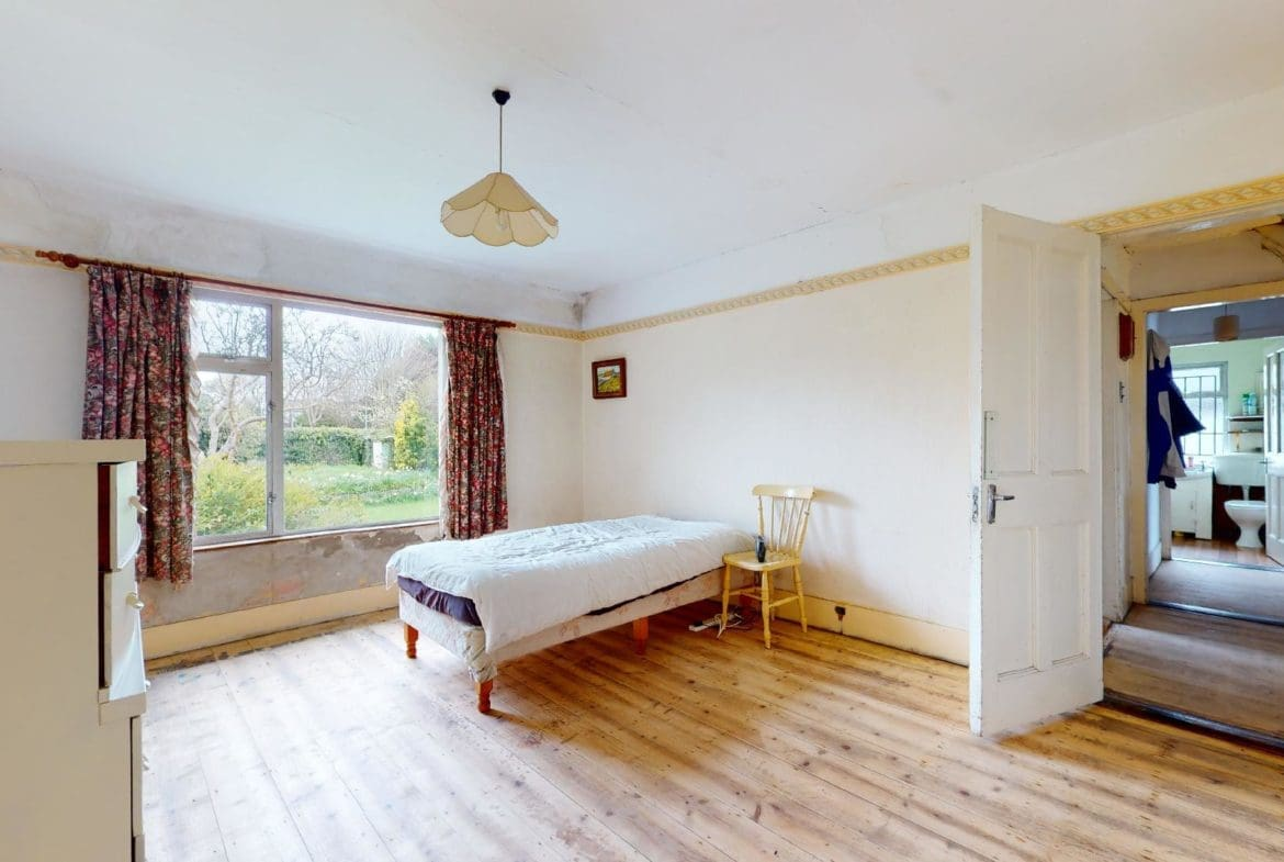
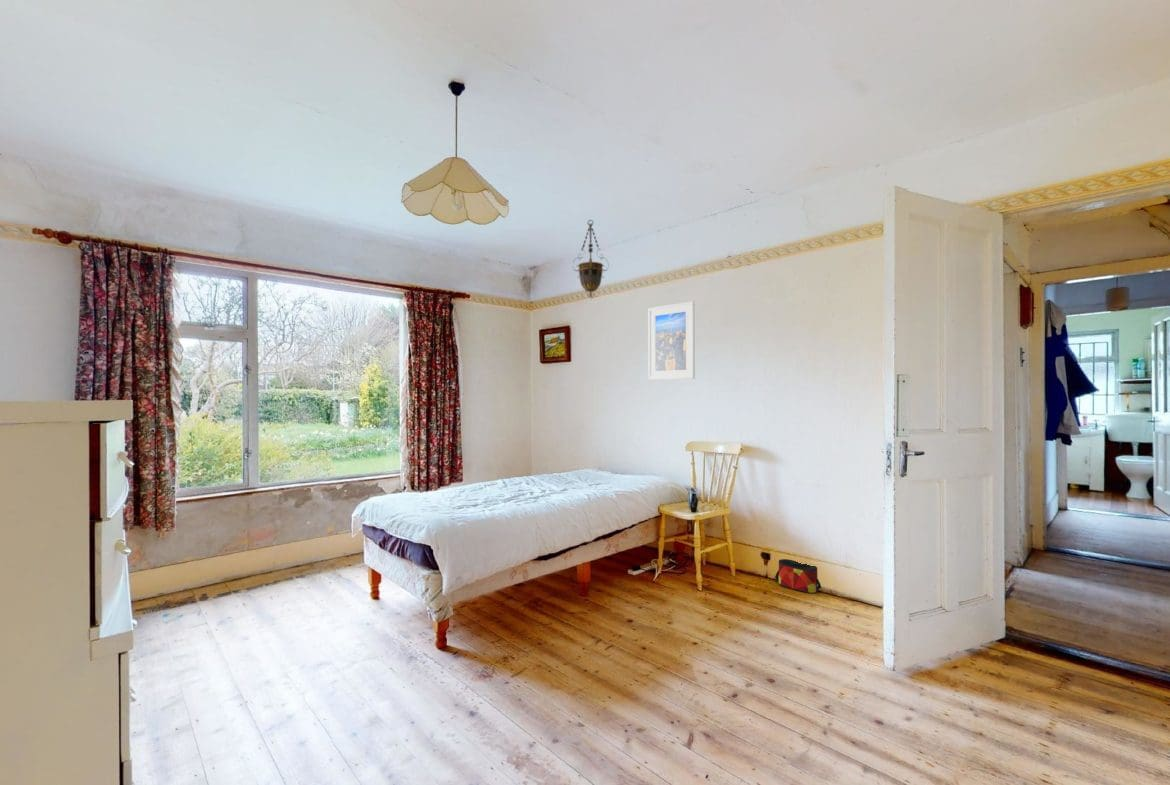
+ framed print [647,300,696,381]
+ hanging lantern [572,219,610,299]
+ bag [774,558,822,595]
